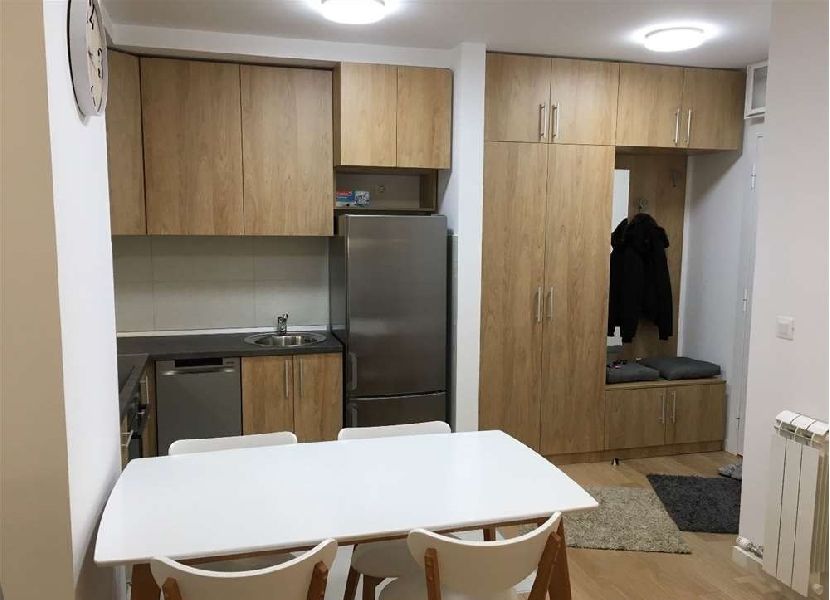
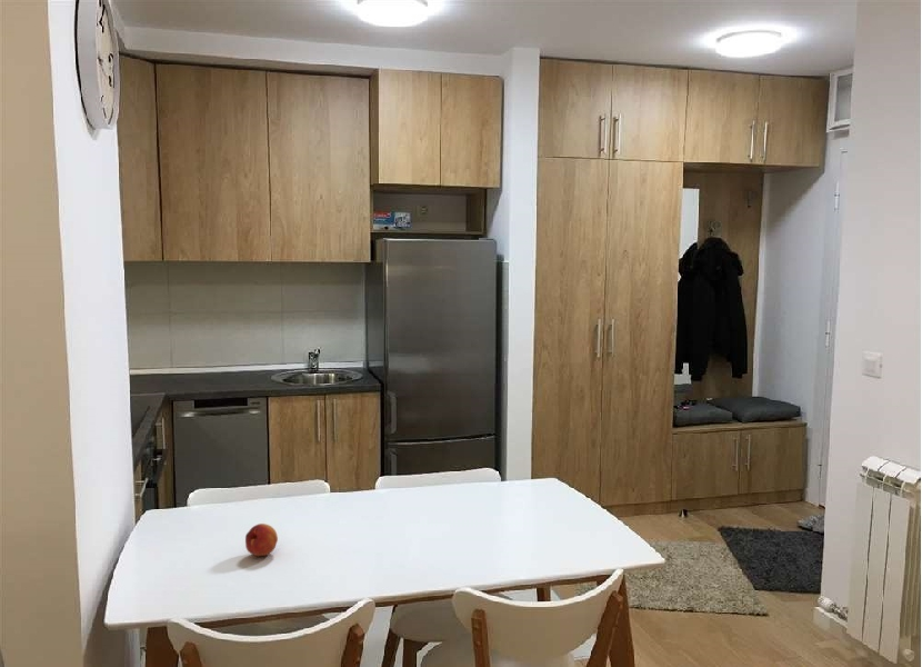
+ fruit [244,522,279,557]
